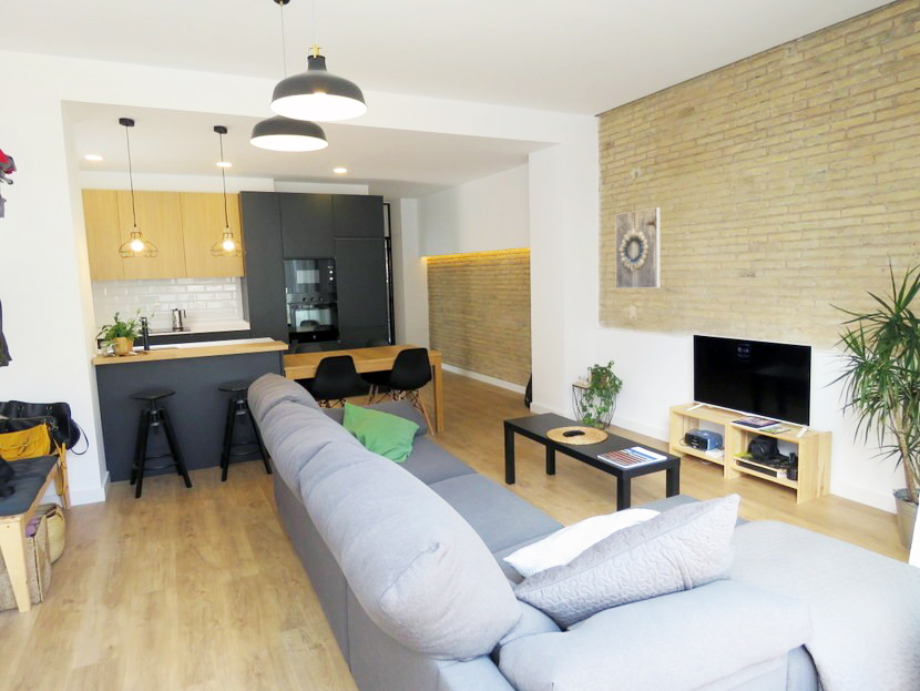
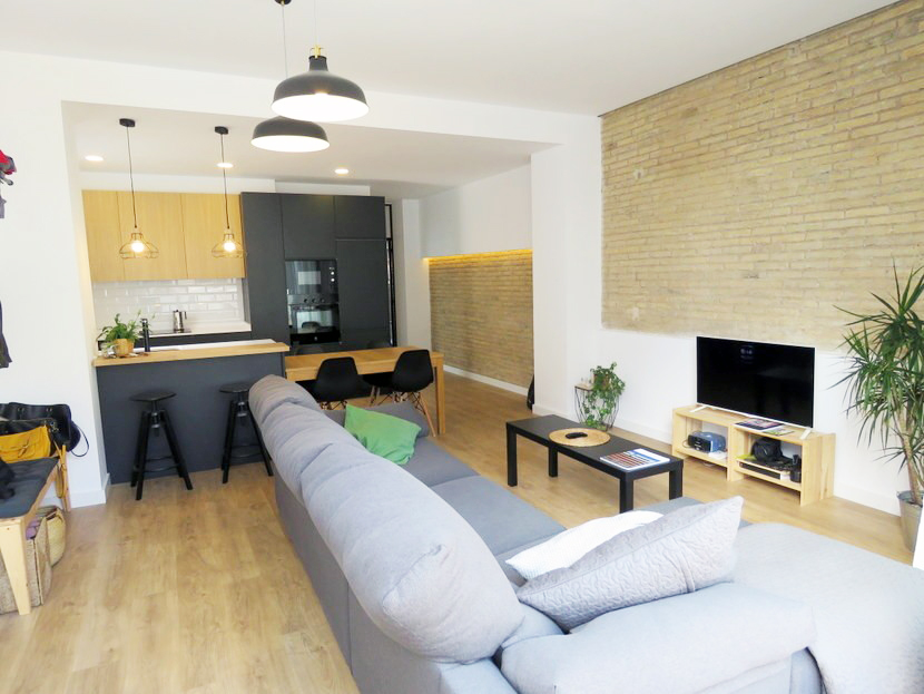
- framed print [614,206,661,289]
